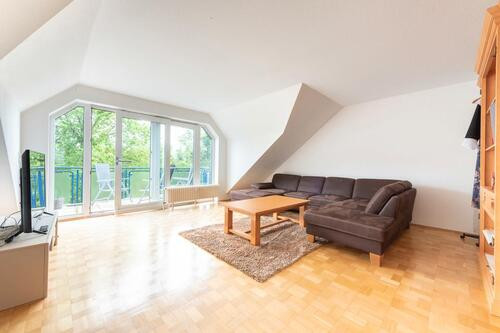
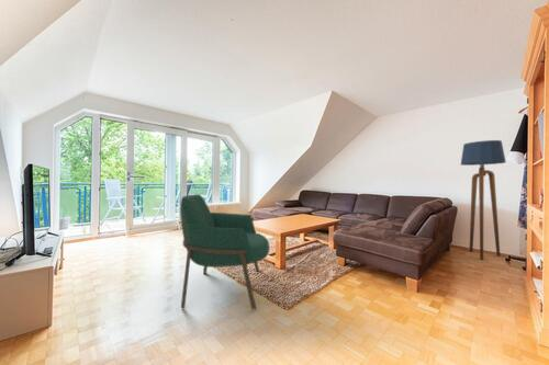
+ floor lamp [460,139,507,261]
+ armchair [179,193,270,311]
